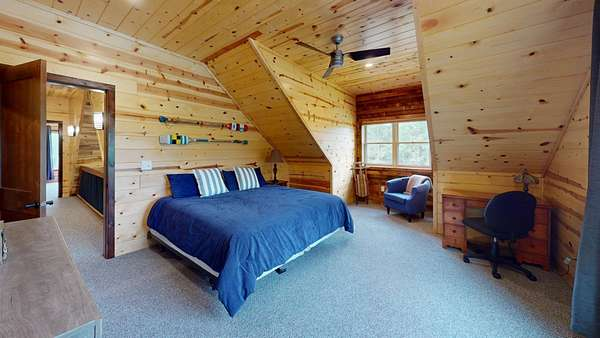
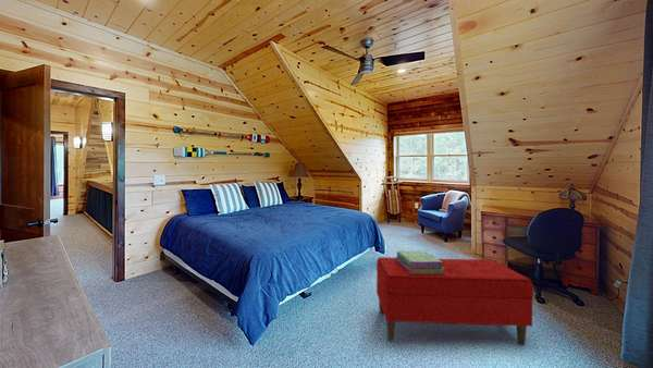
+ bench [375,256,534,346]
+ stack of books [394,250,444,274]
